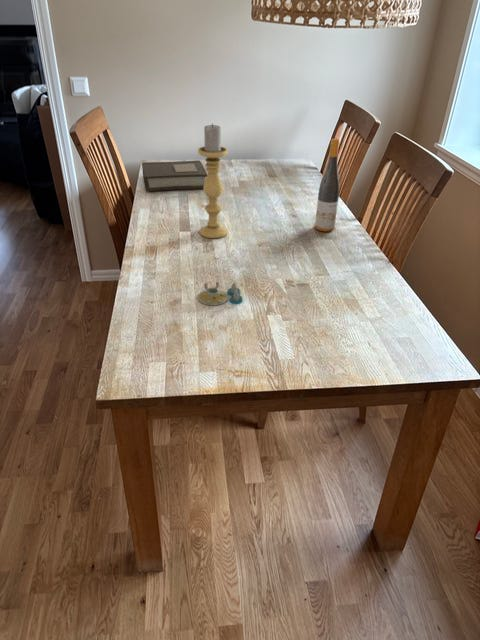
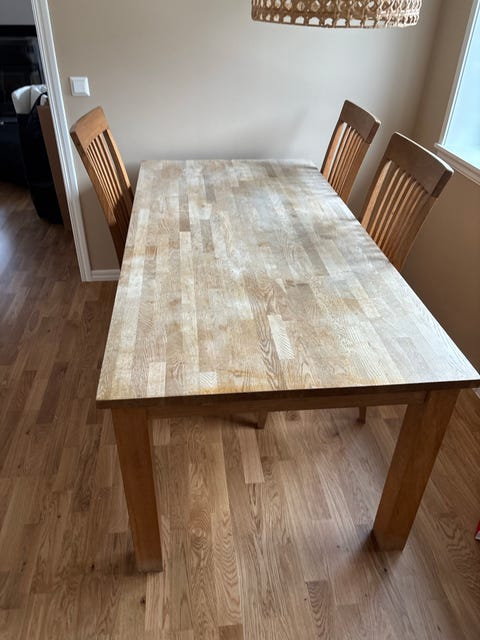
- candle holder [197,122,229,239]
- wine bottle [314,138,340,232]
- book [141,159,208,192]
- salt and pepper shaker set [196,282,244,306]
